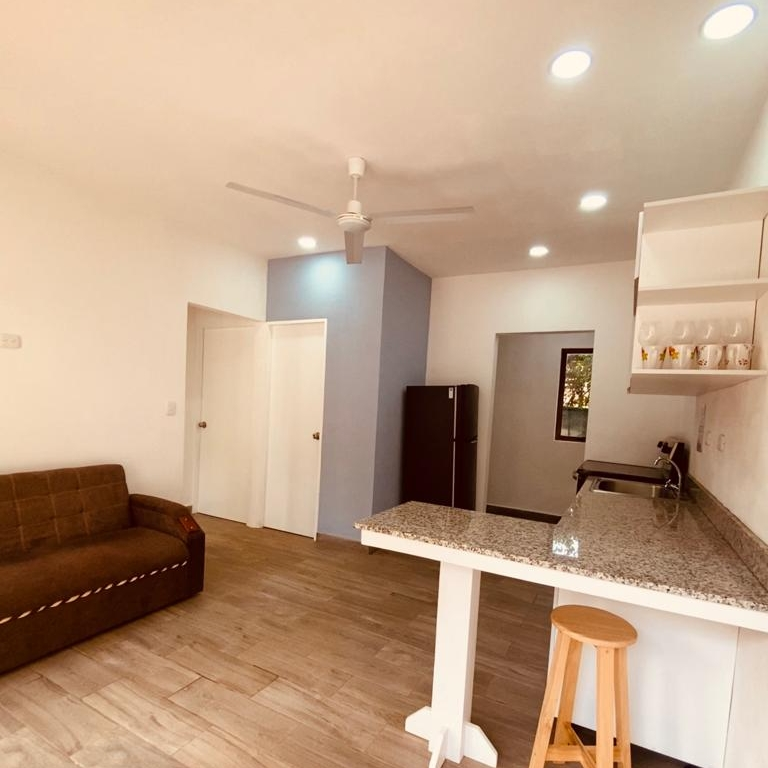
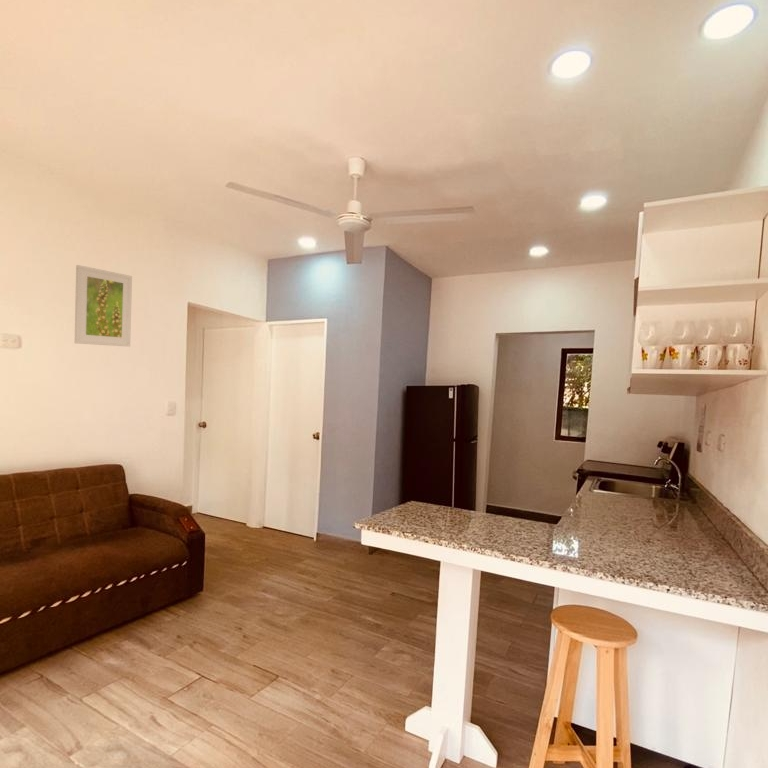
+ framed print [74,264,133,348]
